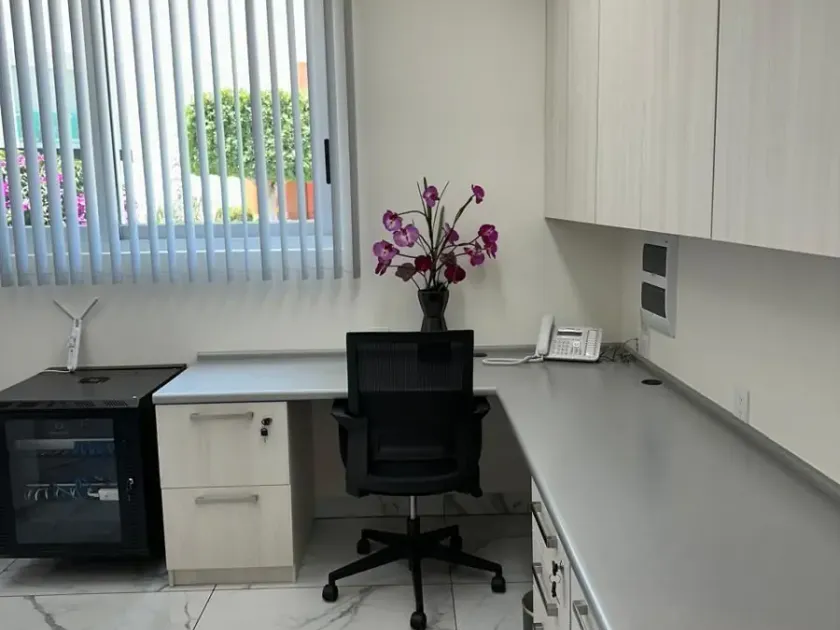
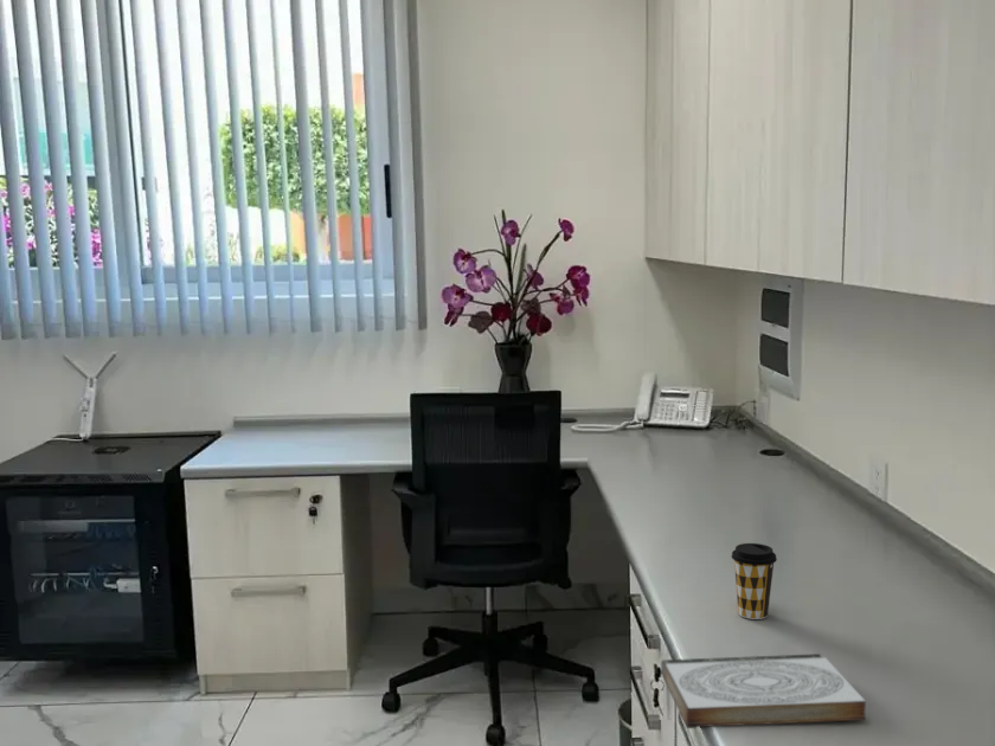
+ coffee cup [731,542,778,620]
+ book [660,652,867,728]
